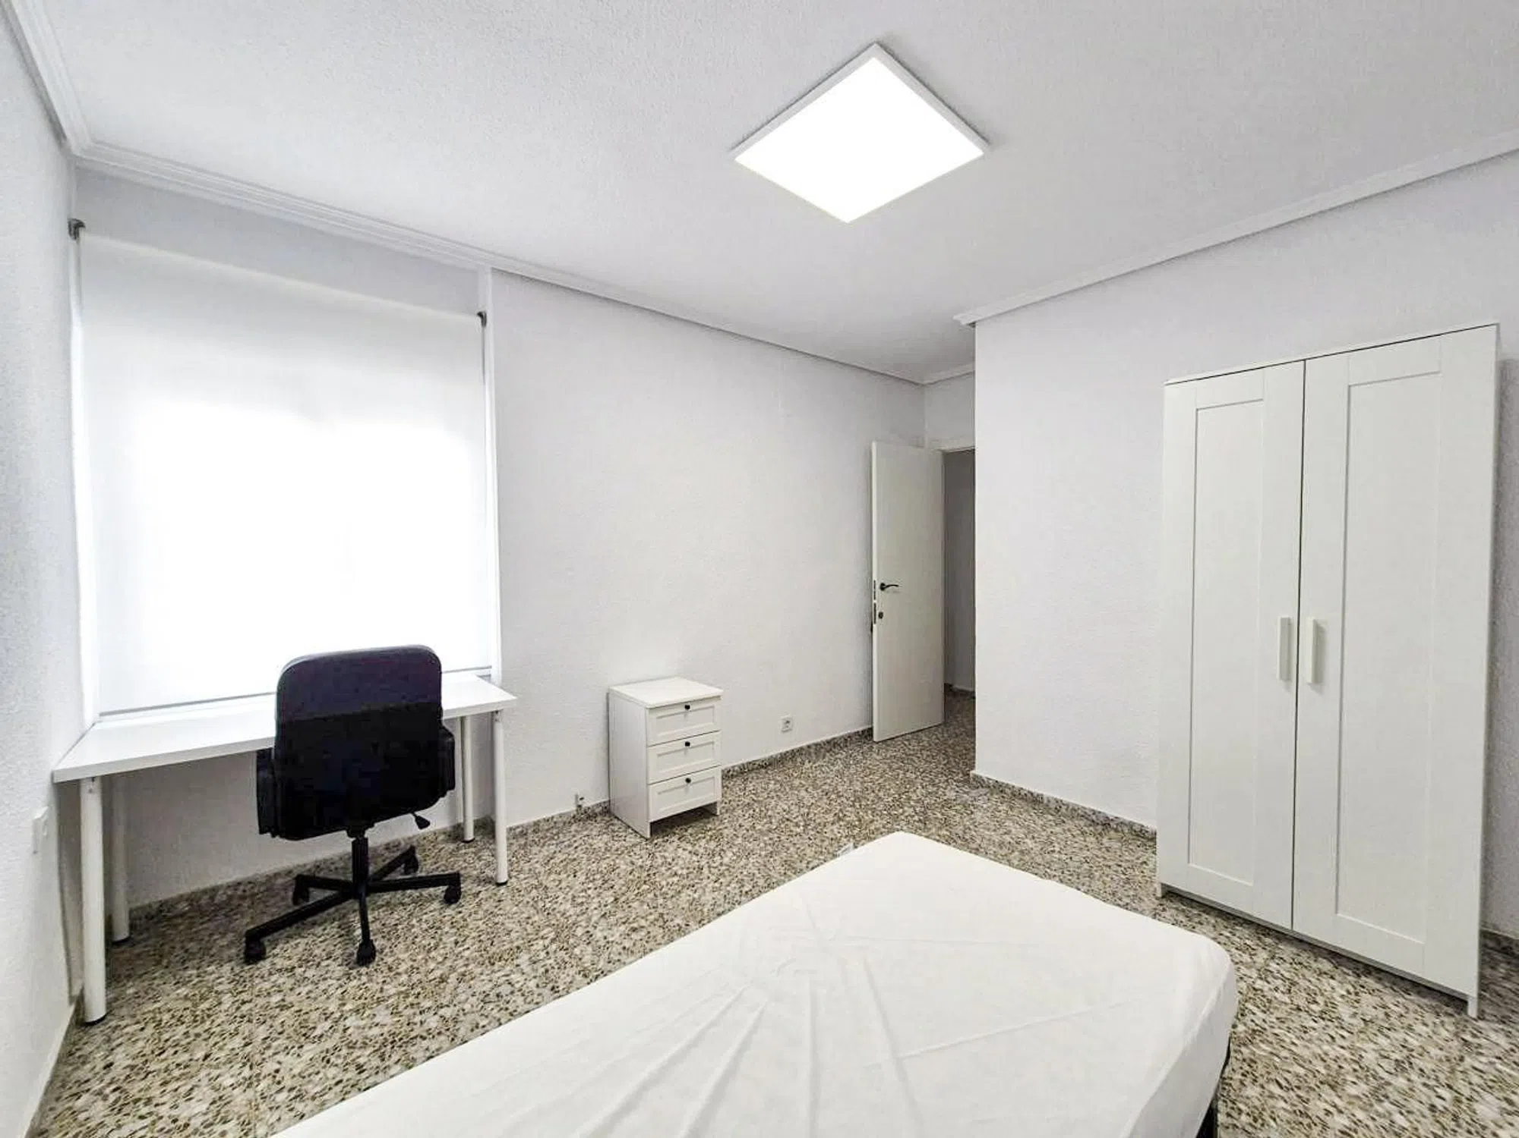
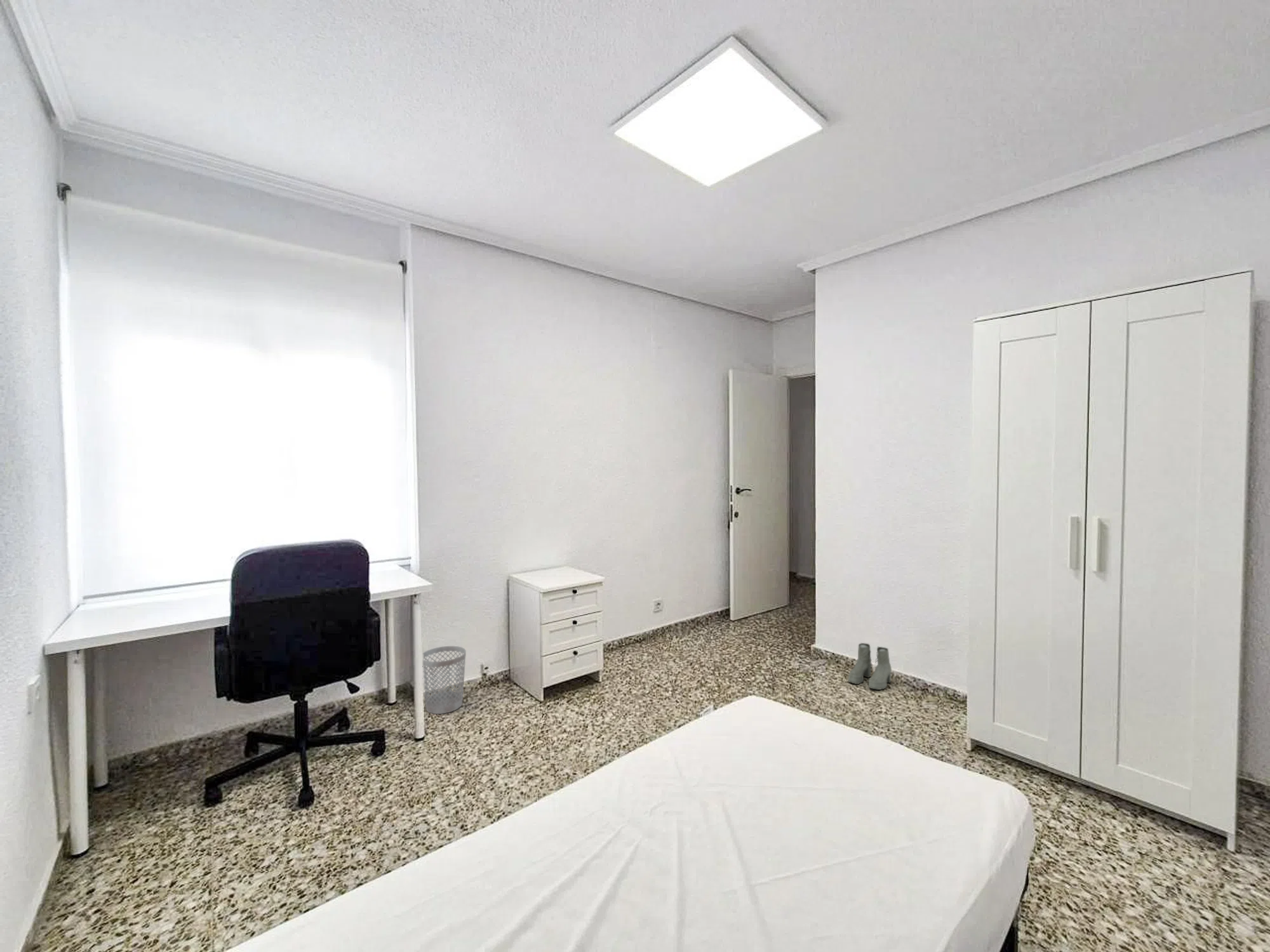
+ boots [848,642,892,691]
+ wastebasket [422,645,467,715]
